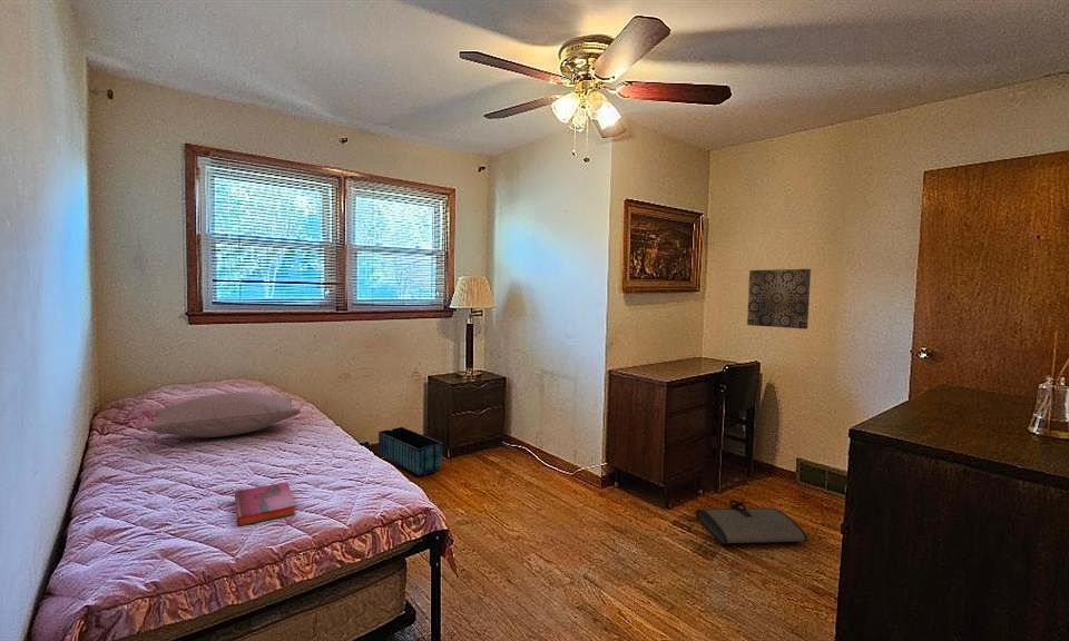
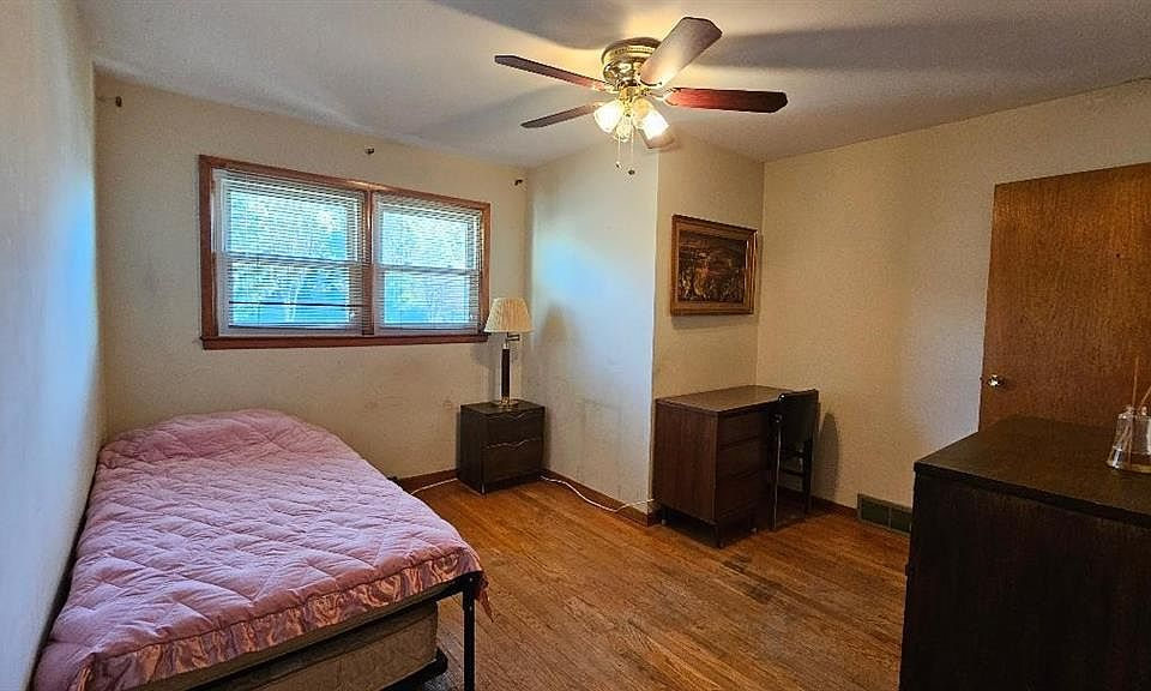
- tool roll [695,500,808,545]
- hardback book [234,481,297,527]
- wall art [746,268,812,331]
- pillow [146,392,302,438]
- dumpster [377,426,443,476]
